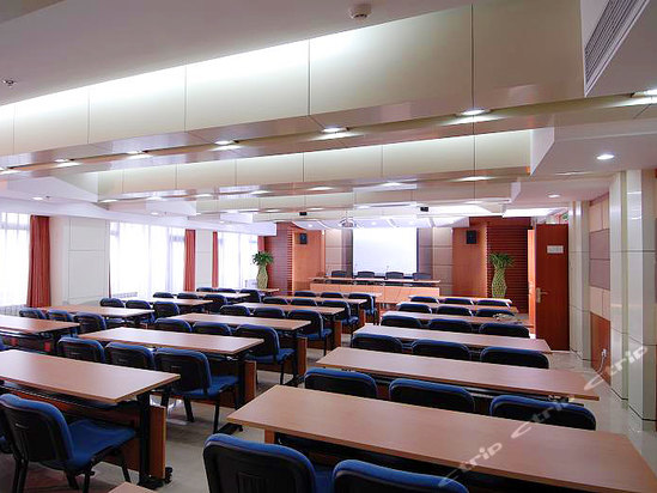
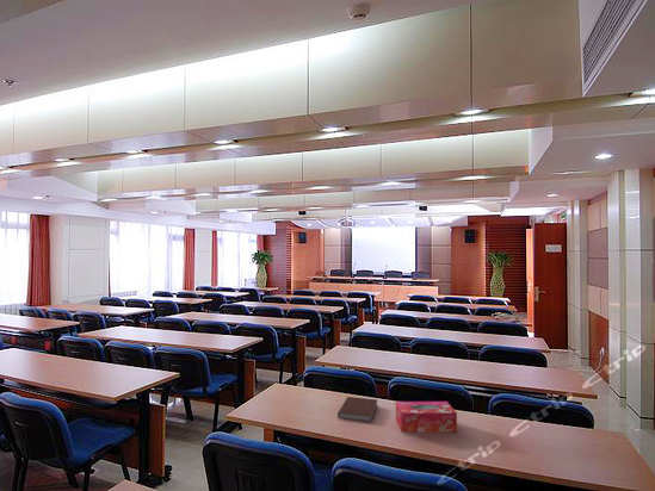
+ notebook [336,396,378,423]
+ tissue box [395,400,458,434]
